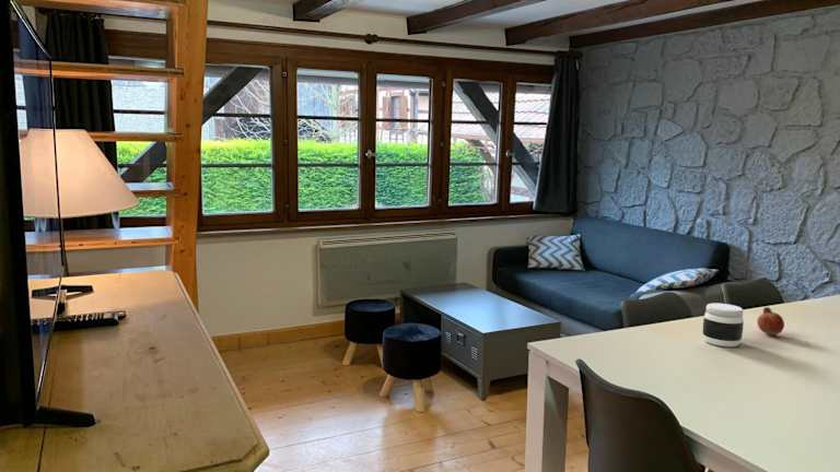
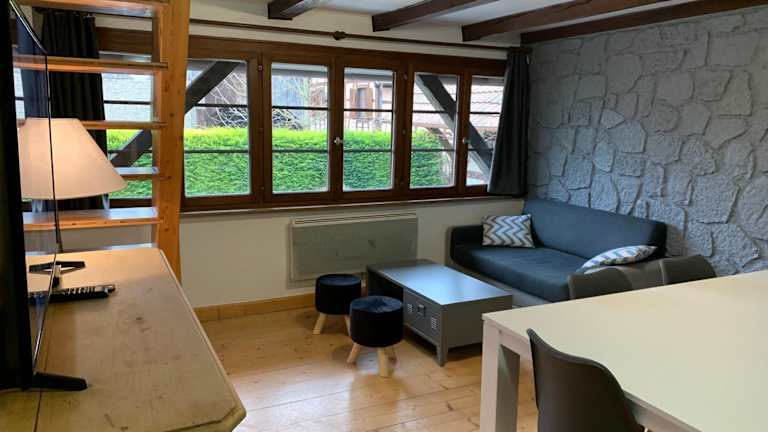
- jar [702,303,745,347]
- fruit [756,306,785,337]
